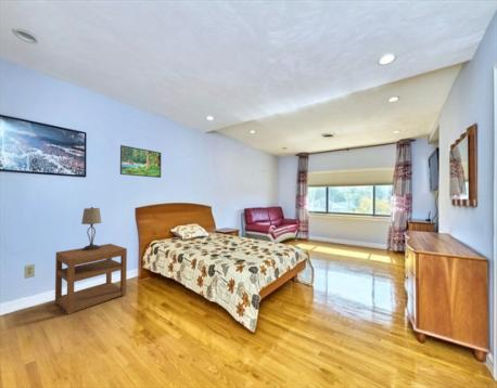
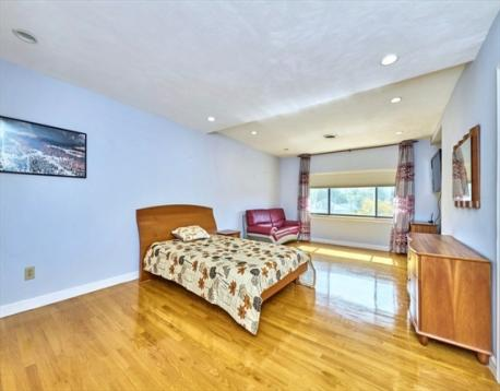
- table lamp [80,206,102,250]
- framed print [119,144,163,179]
- nightstand [54,243,128,315]
